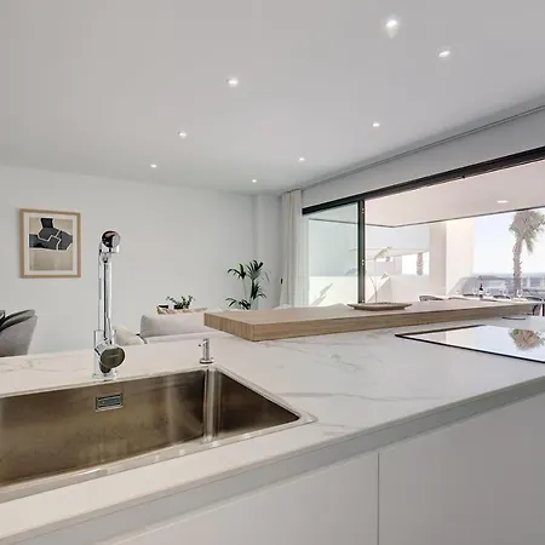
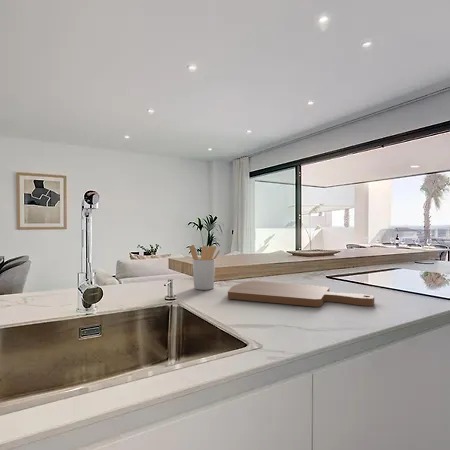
+ utensil holder [189,244,220,291]
+ cutting board [227,279,375,308]
